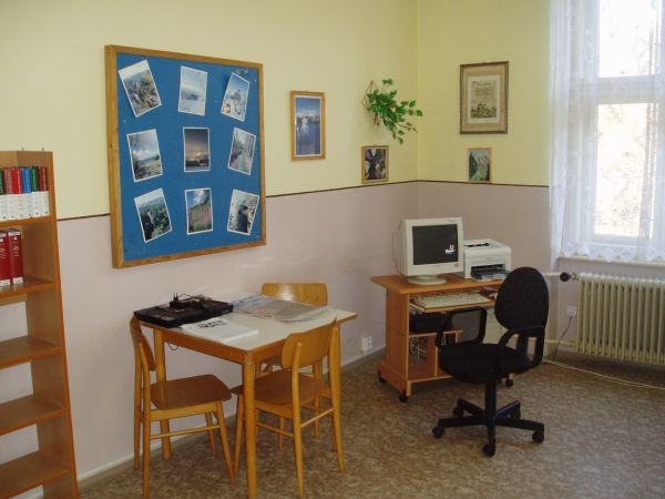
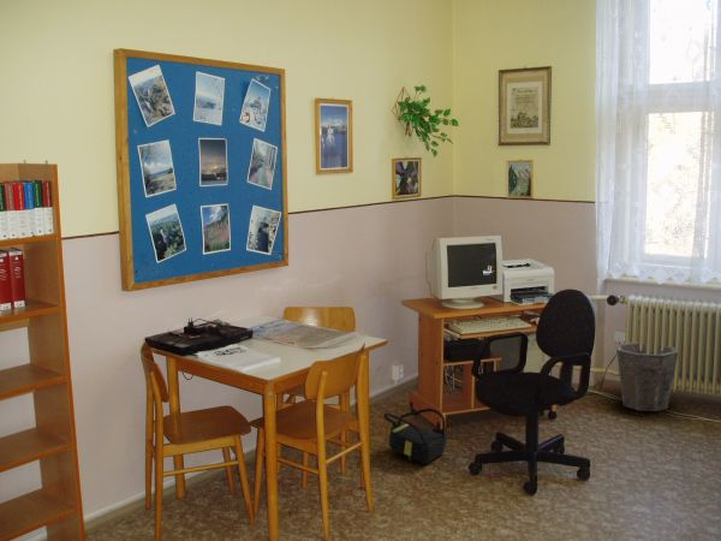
+ backpack [382,406,448,465]
+ waste bin [615,341,679,412]
